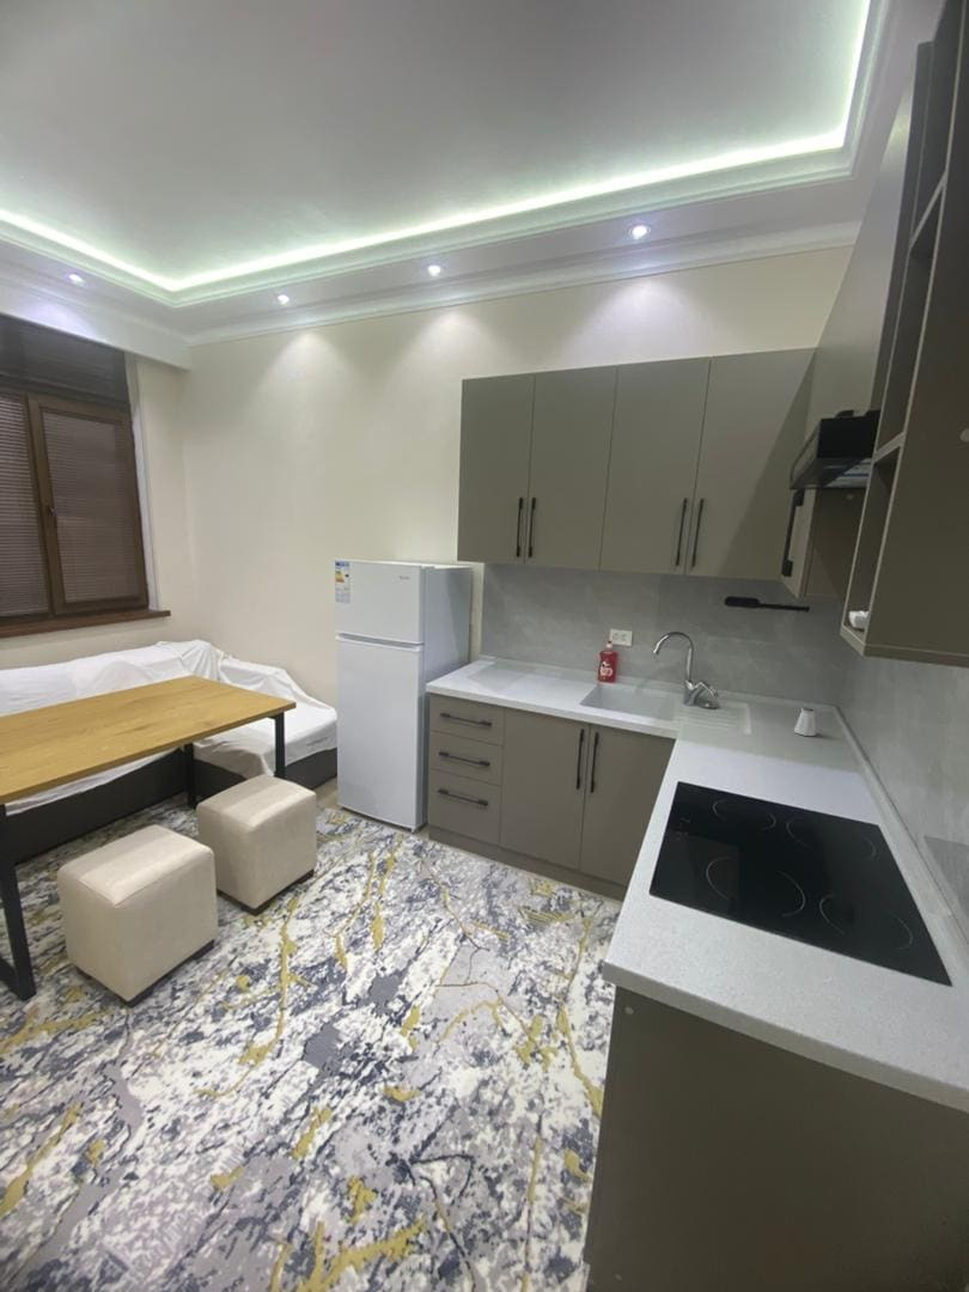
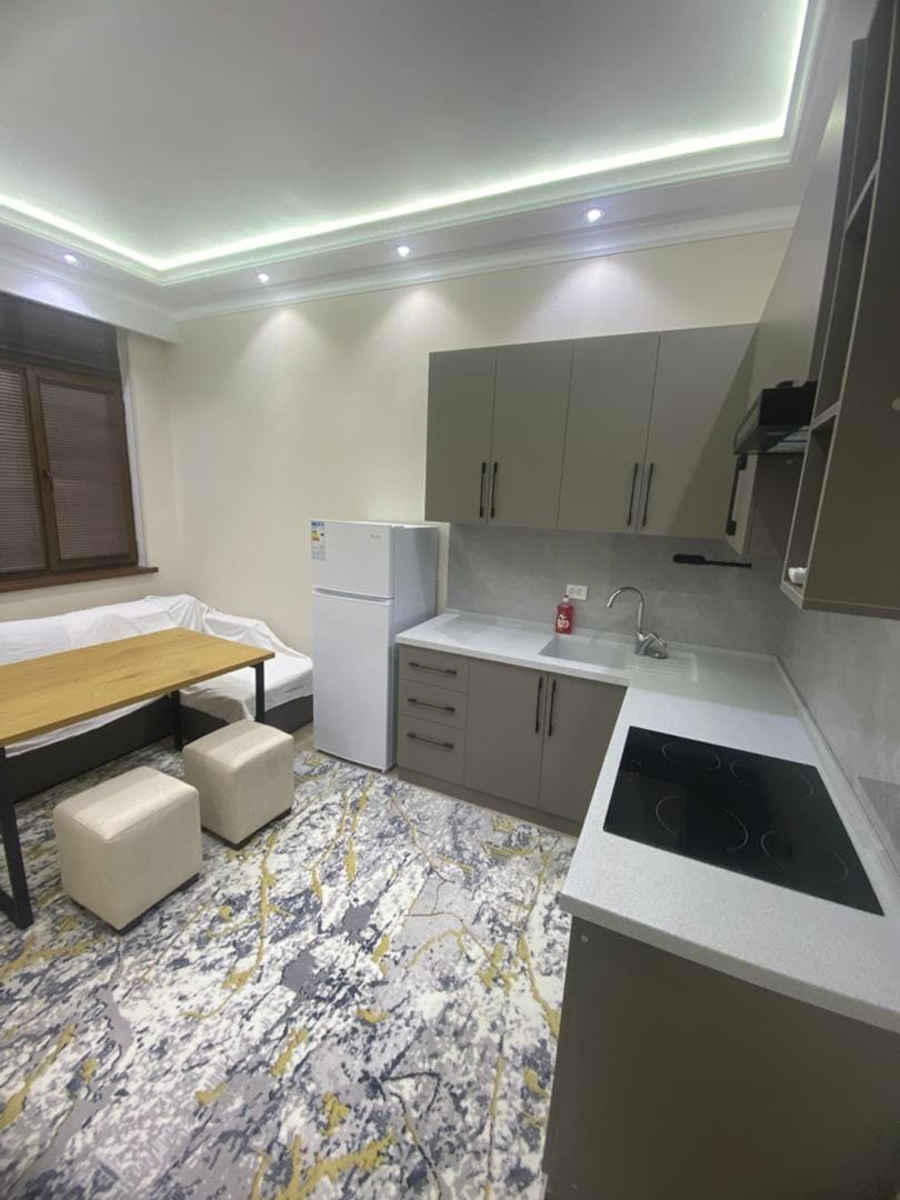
- saltshaker [793,706,817,737]
